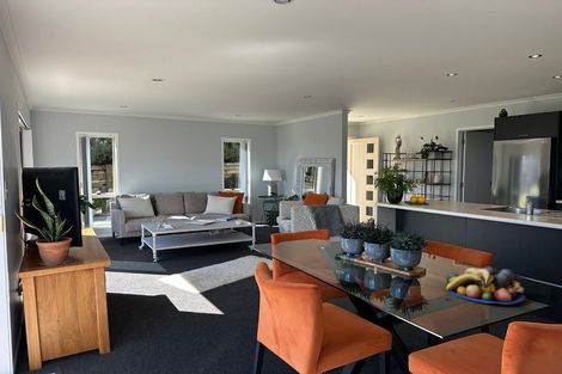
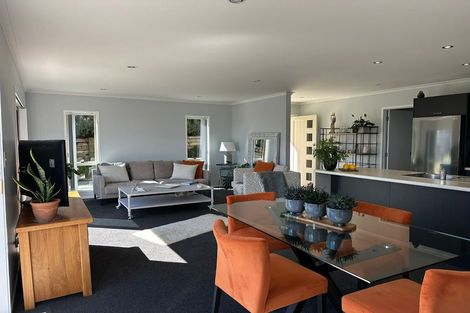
- fruit bowl [445,265,526,306]
